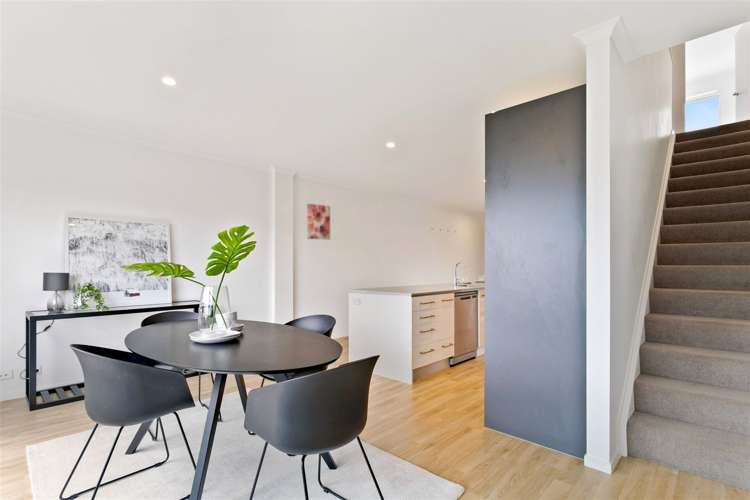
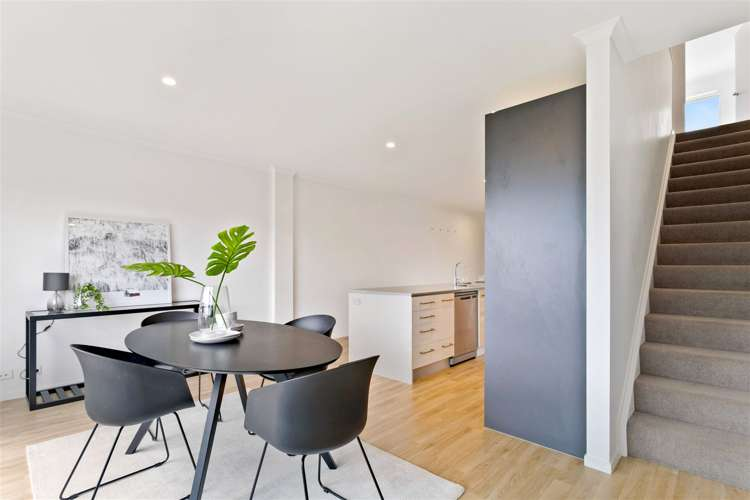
- wall art [306,203,331,240]
